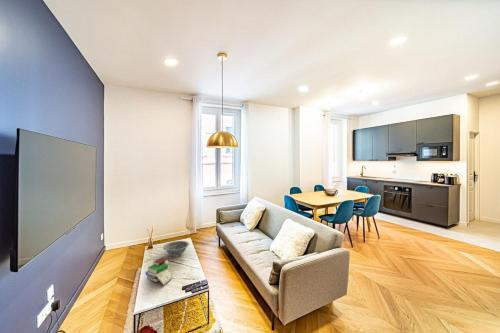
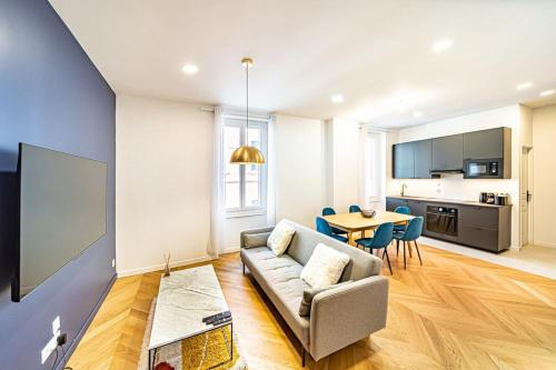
- decorative bowl [162,240,190,258]
- book [145,256,173,286]
